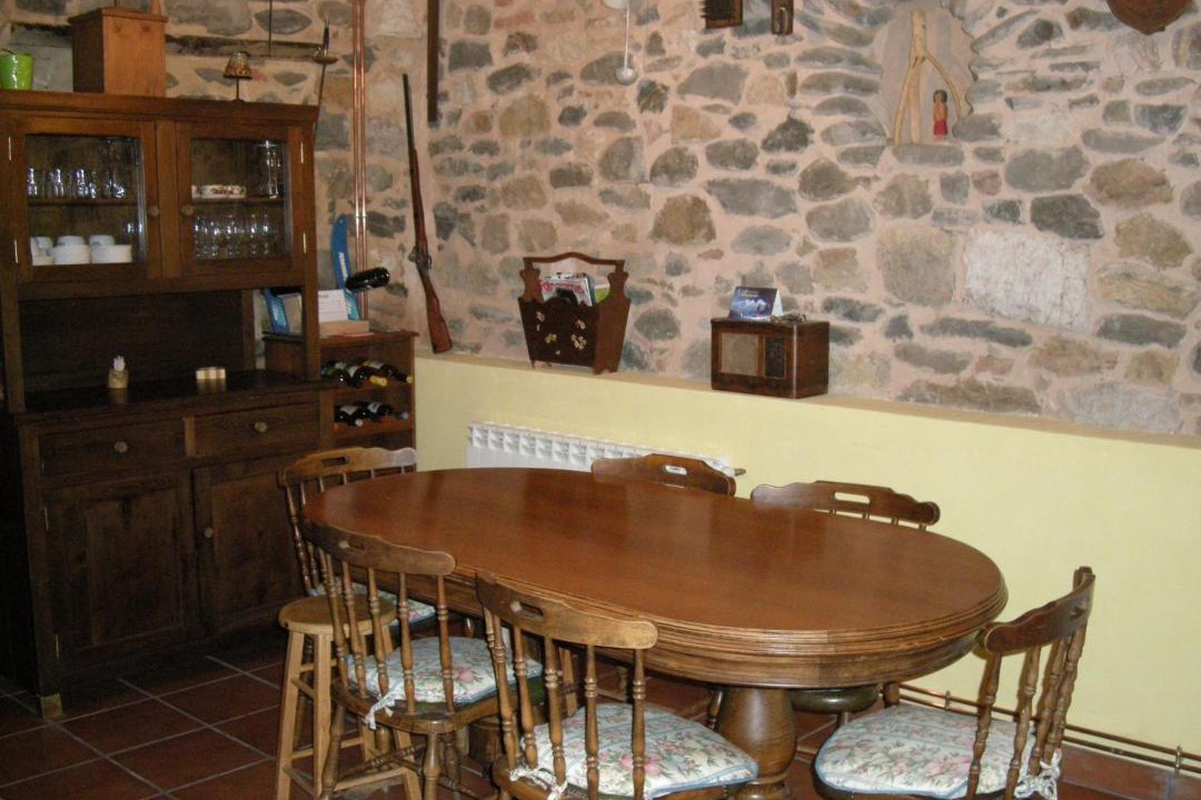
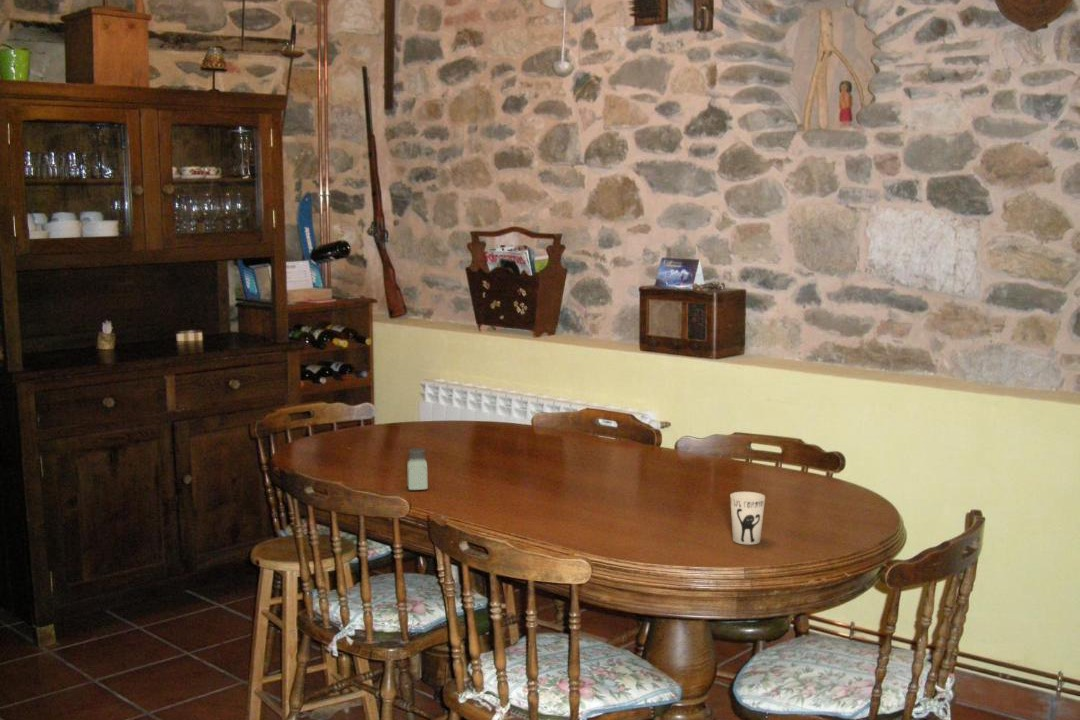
+ saltshaker [406,447,429,491]
+ cup [729,491,766,546]
